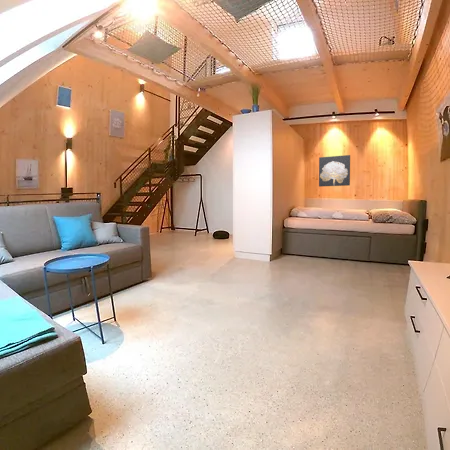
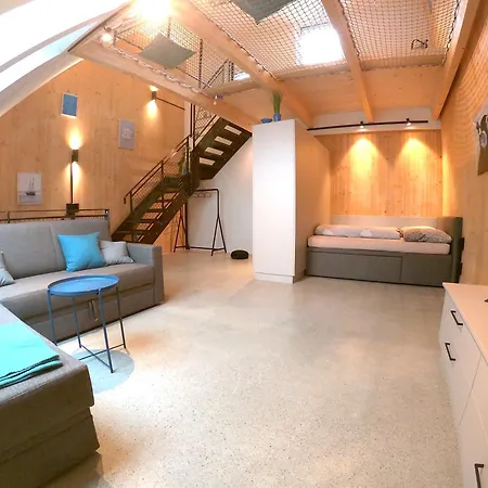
- wall art [318,154,351,187]
